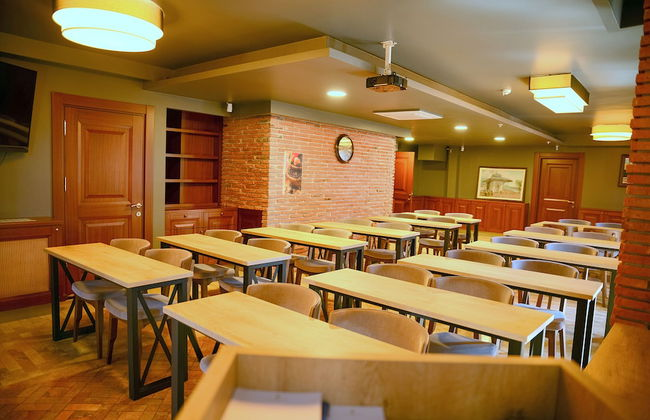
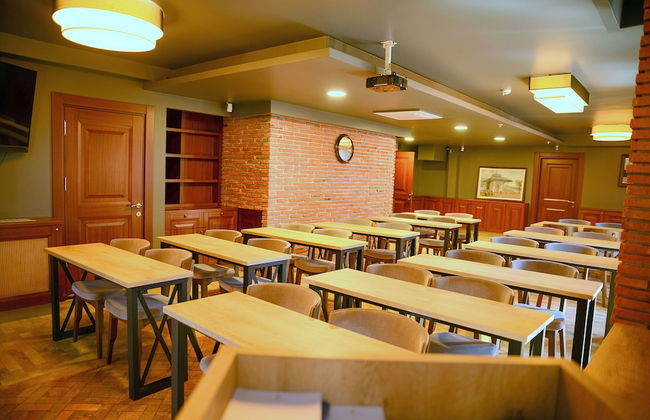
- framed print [282,150,304,196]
